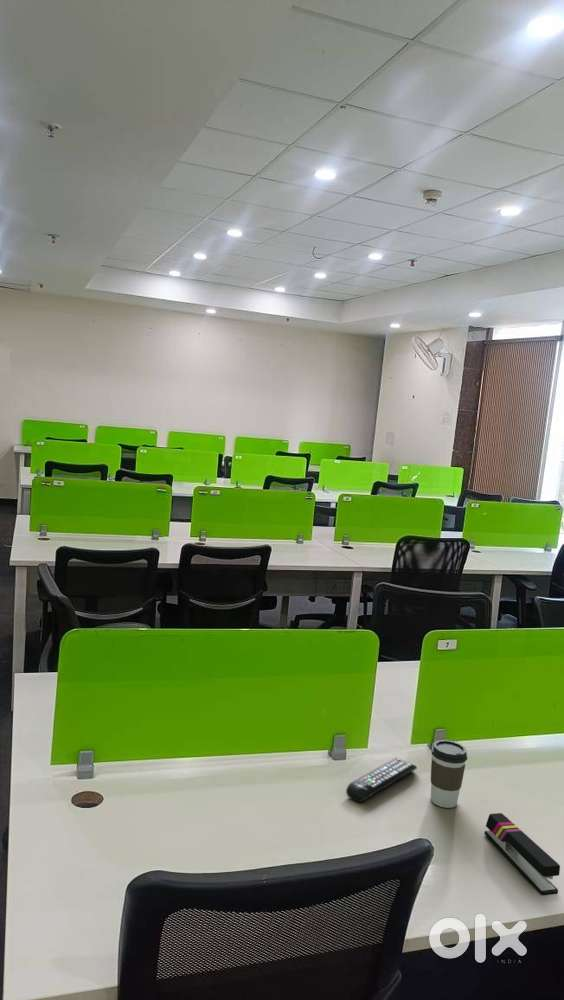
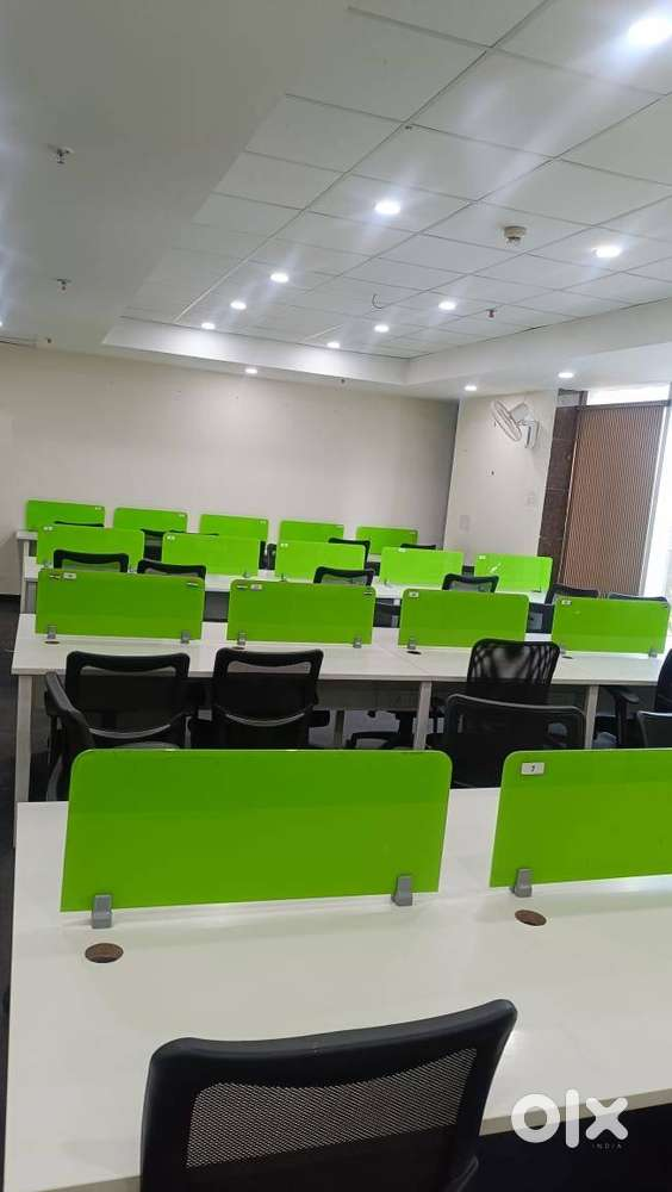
- coffee cup [430,739,468,809]
- stapler [483,812,561,896]
- remote control [345,756,418,803]
